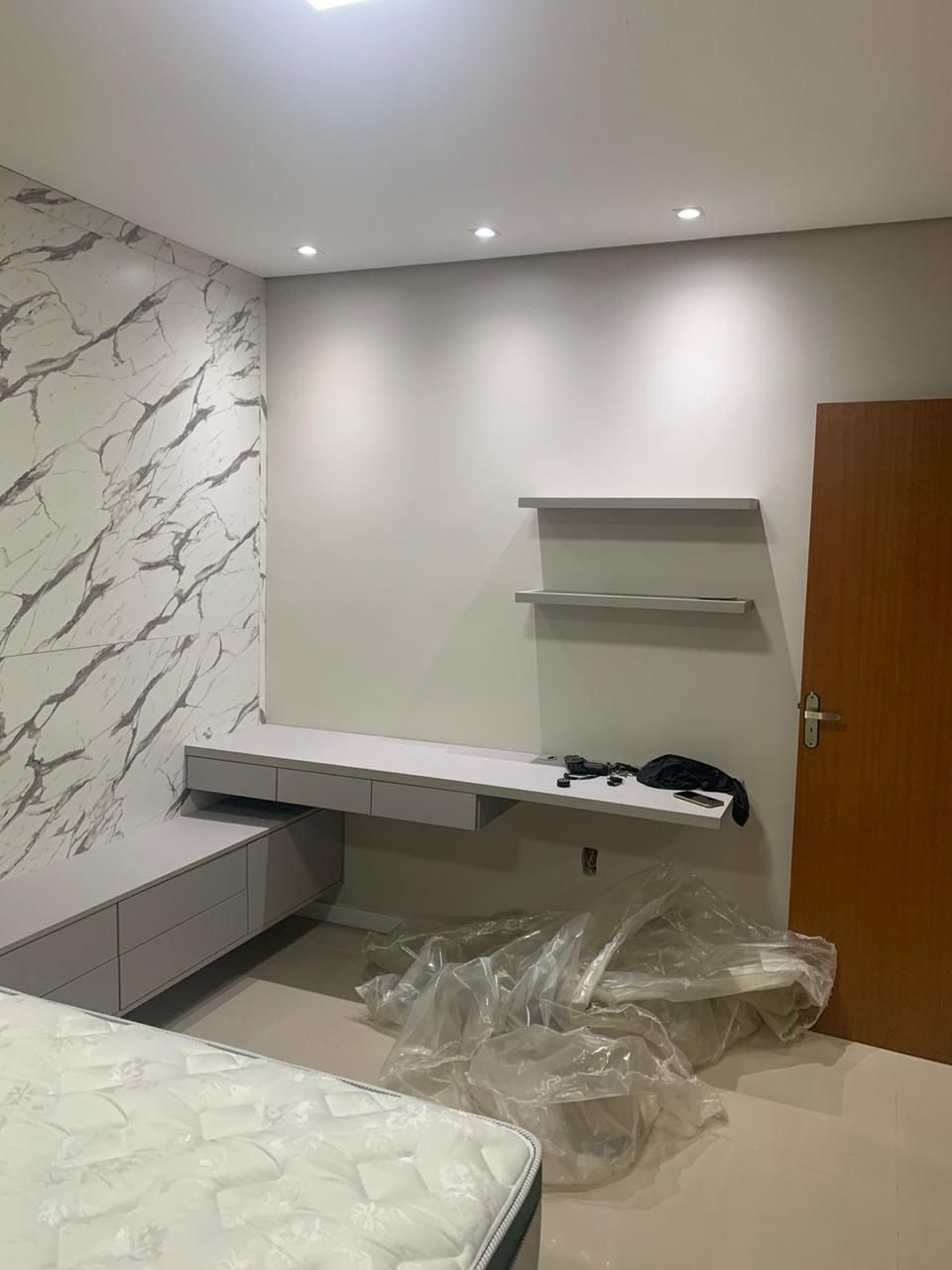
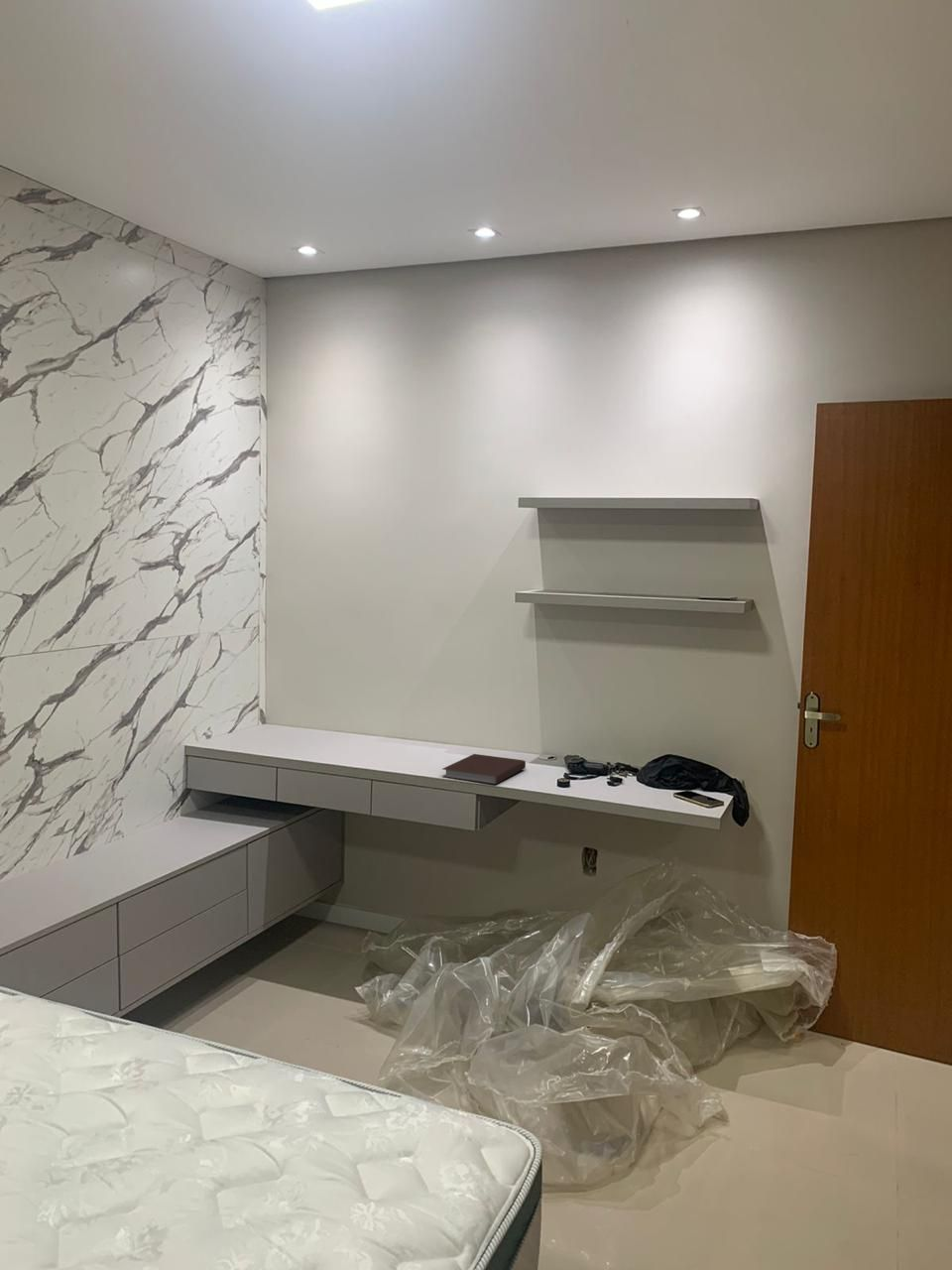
+ notebook [441,753,527,786]
